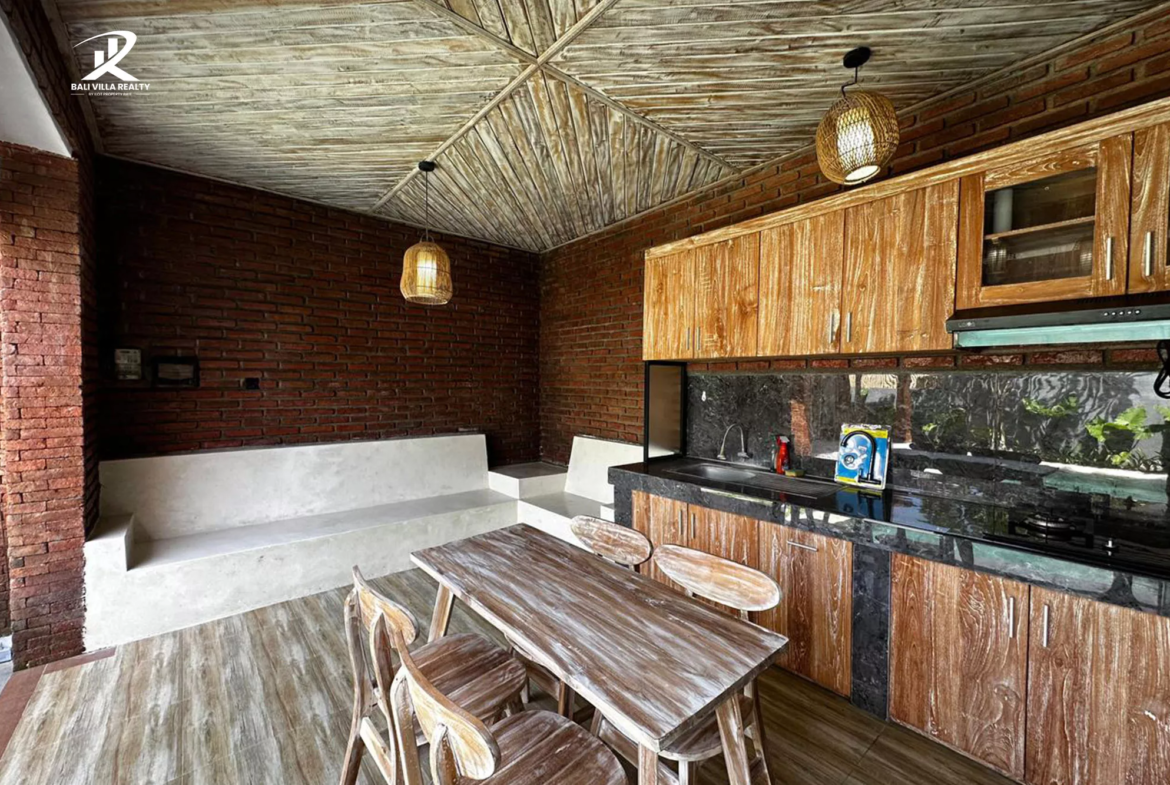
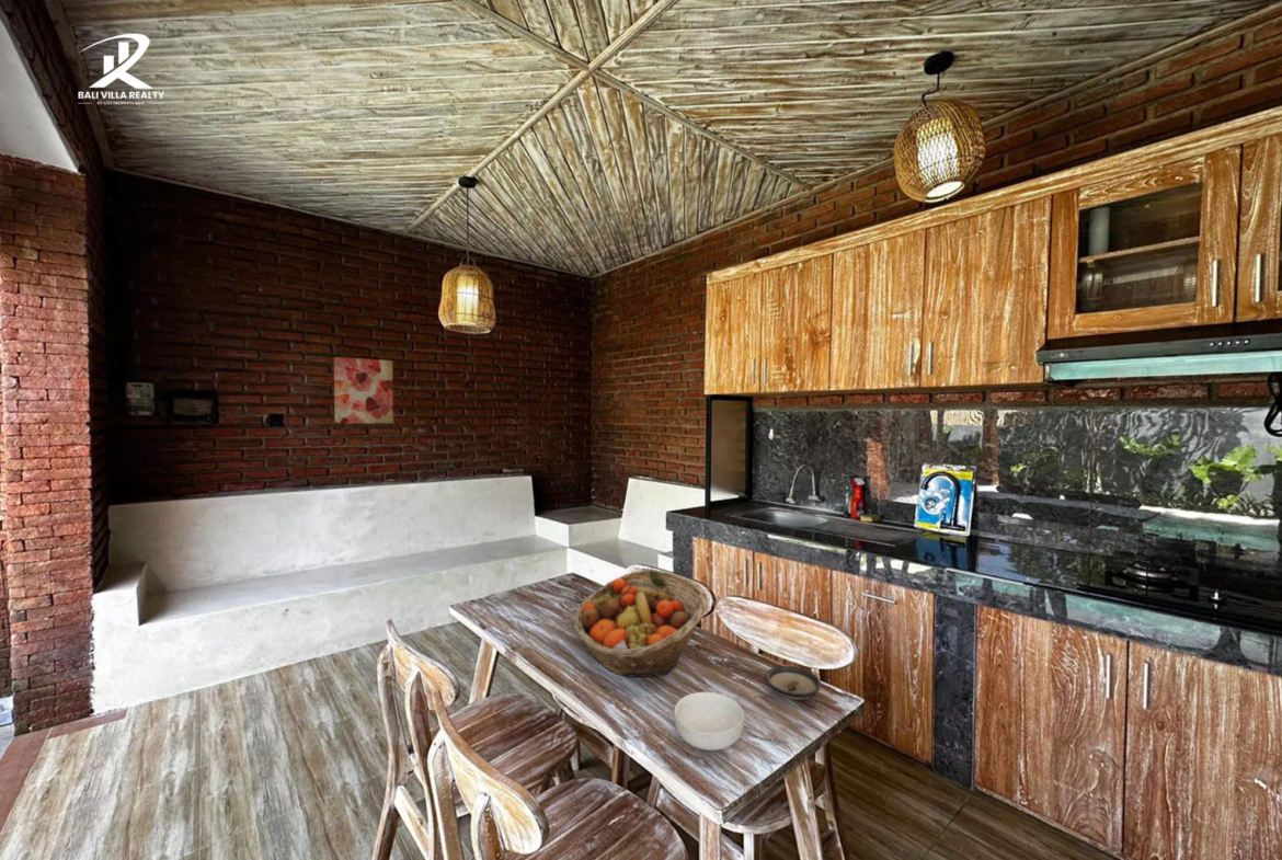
+ fruit basket [573,569,709,678]
+ saucer [765,665,822,701]
+ cereal bowl [673,691,745,752]
+ wall art [333,356,394,425]
